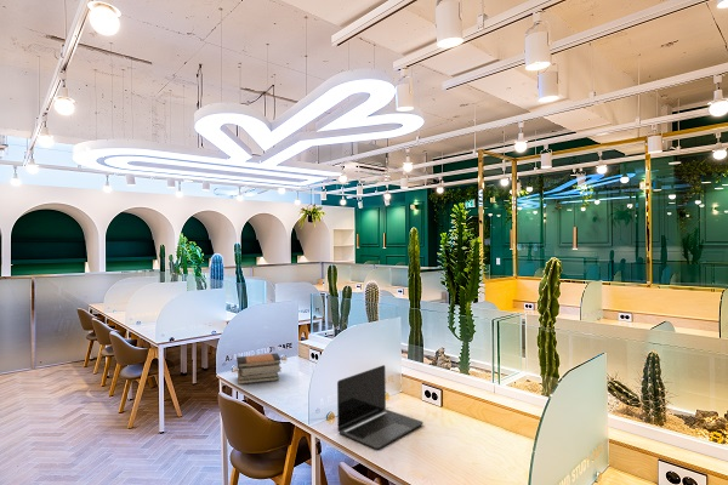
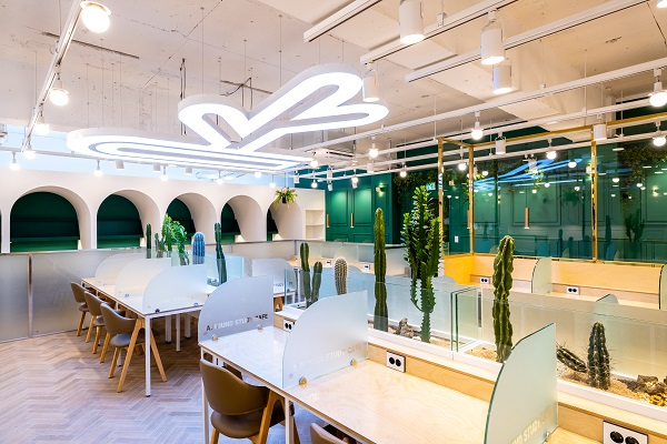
- book stack [235,352,283,386]
- laptop [336,364,425,450]
